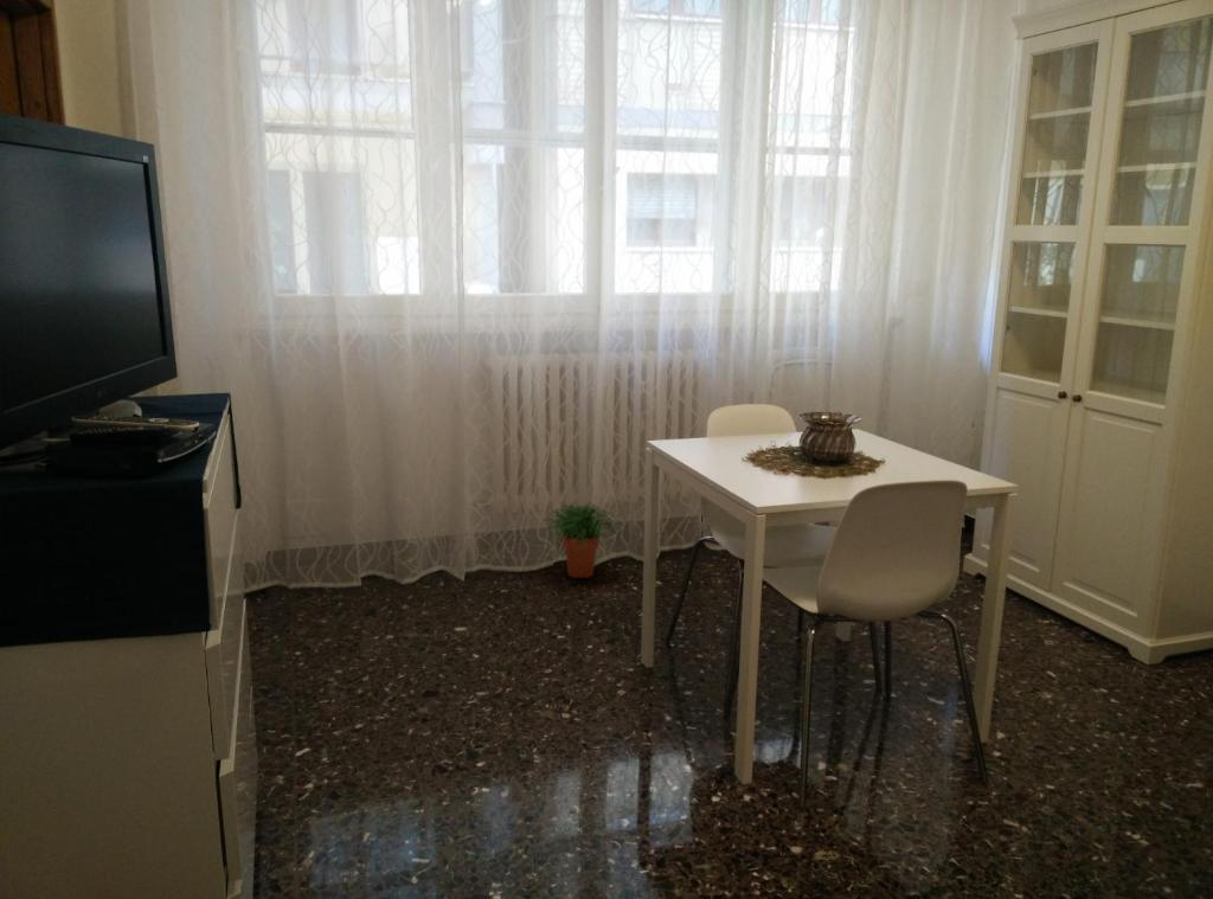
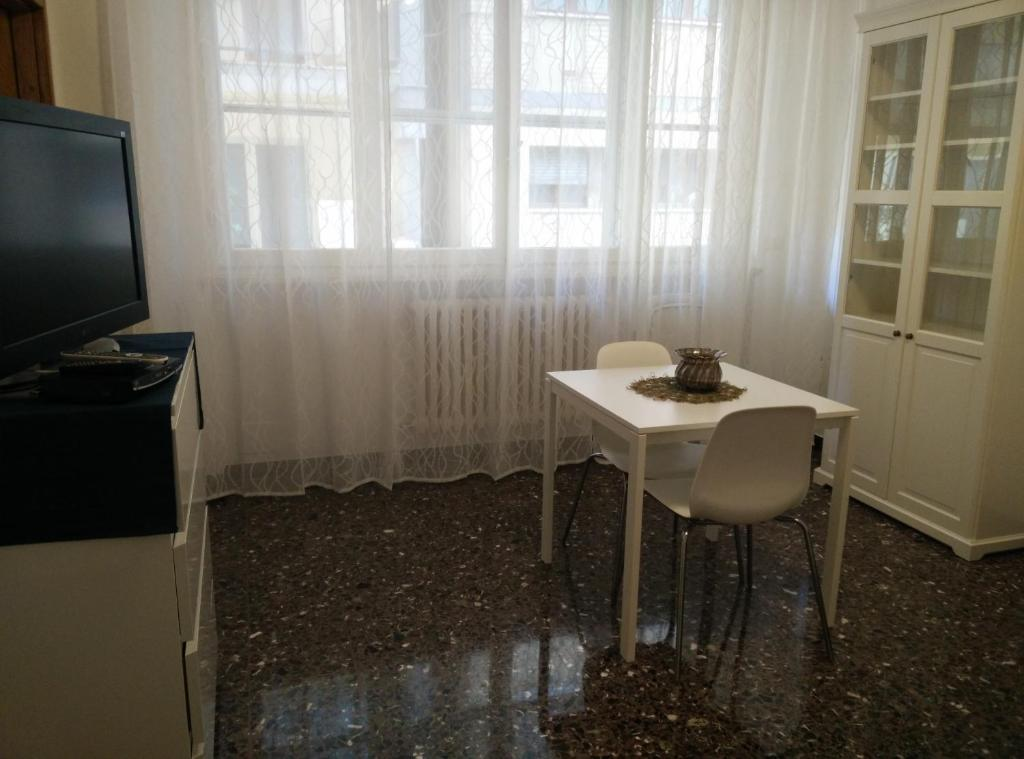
- potted plant [540,501,623,579]
